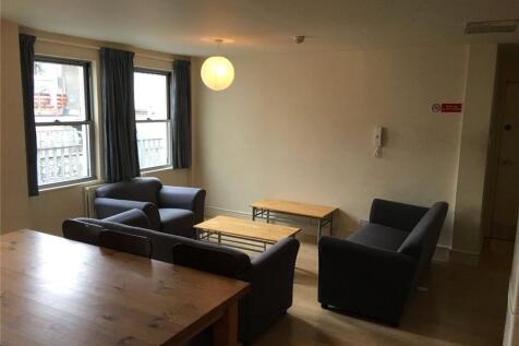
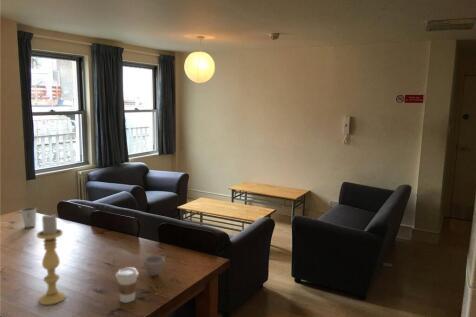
+ dixie cup [20,207,38,228]
+ candle holder [36,213,67,306]
+ cup [143,254,166,277]
+ coffee cup [115,266,140,304]
